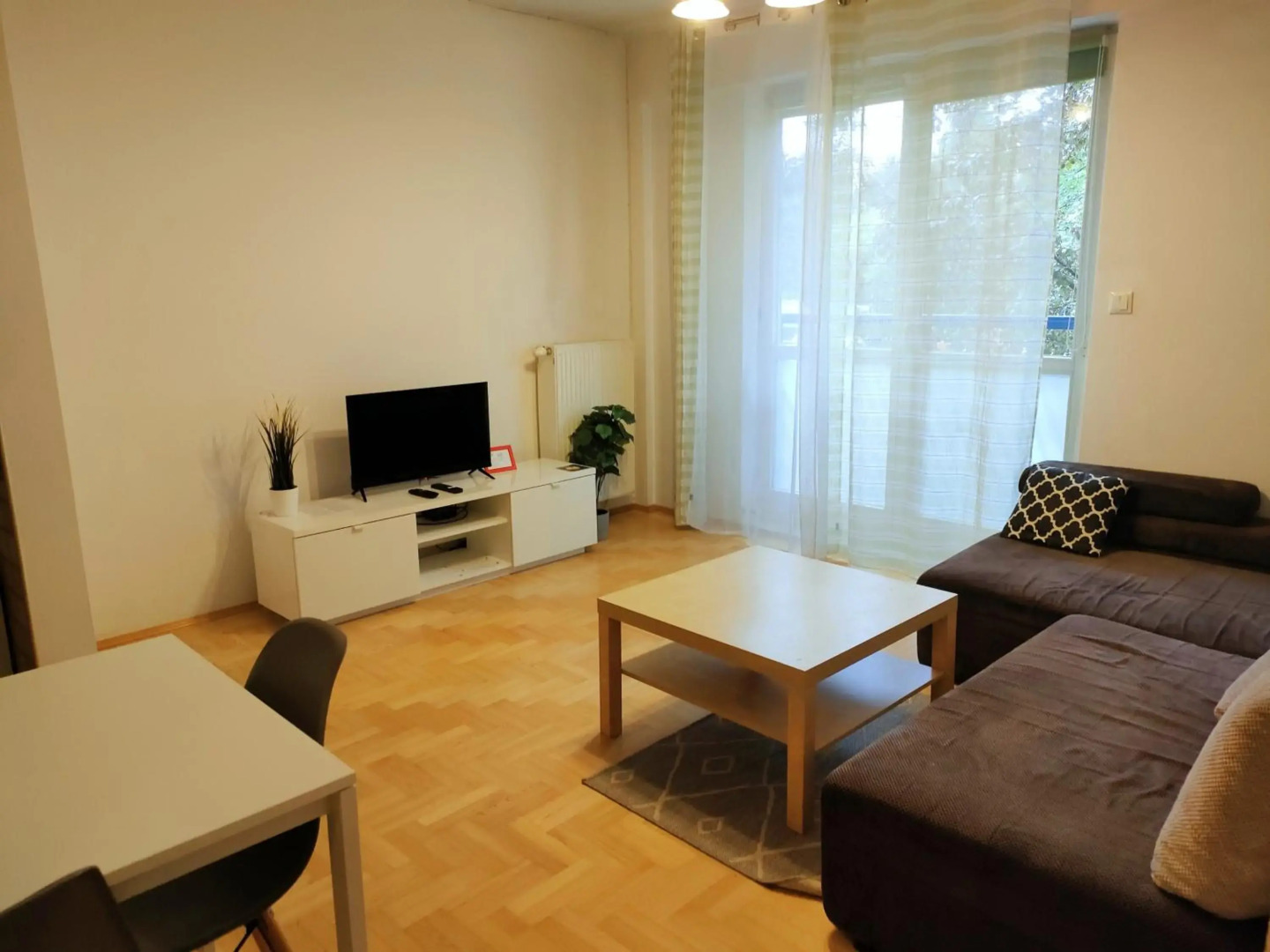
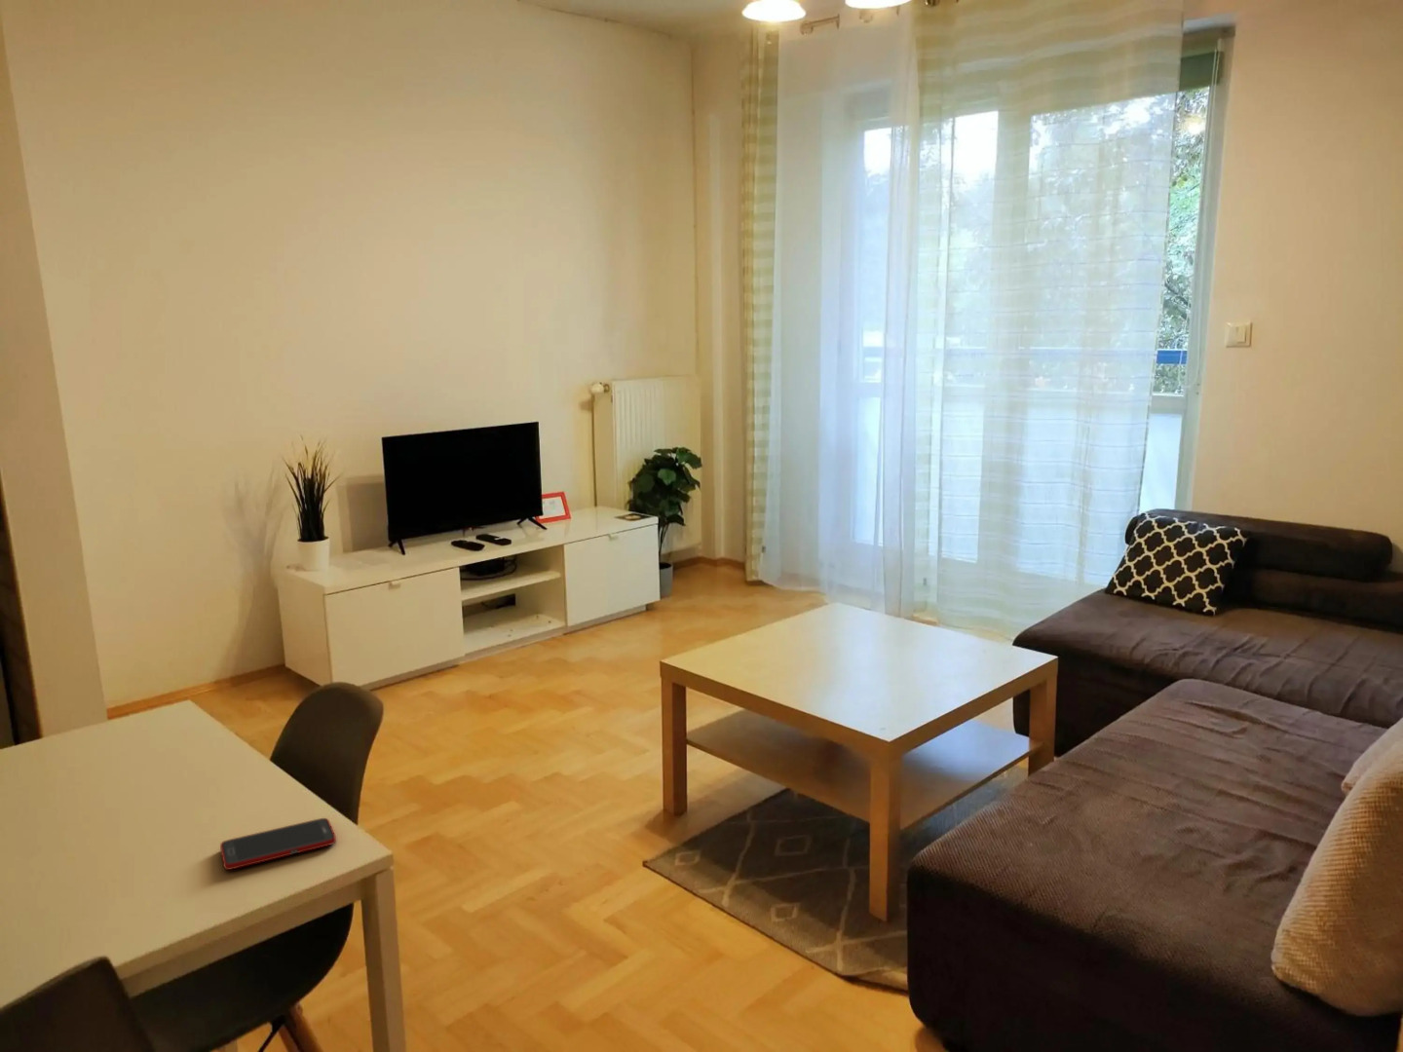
+ cell phone [219,818,337,871]
